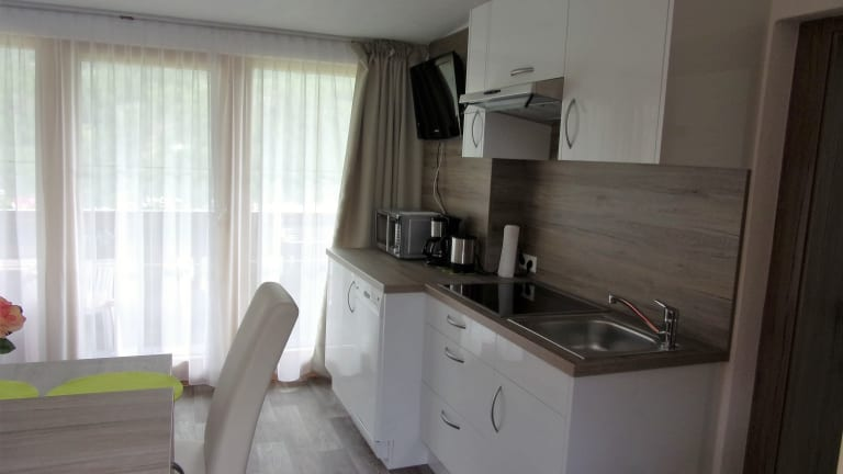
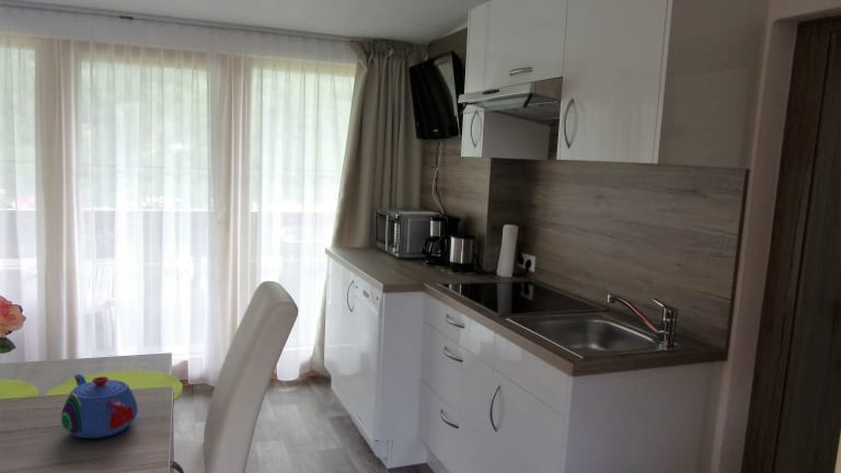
+ teapot [60,373,139,439]
